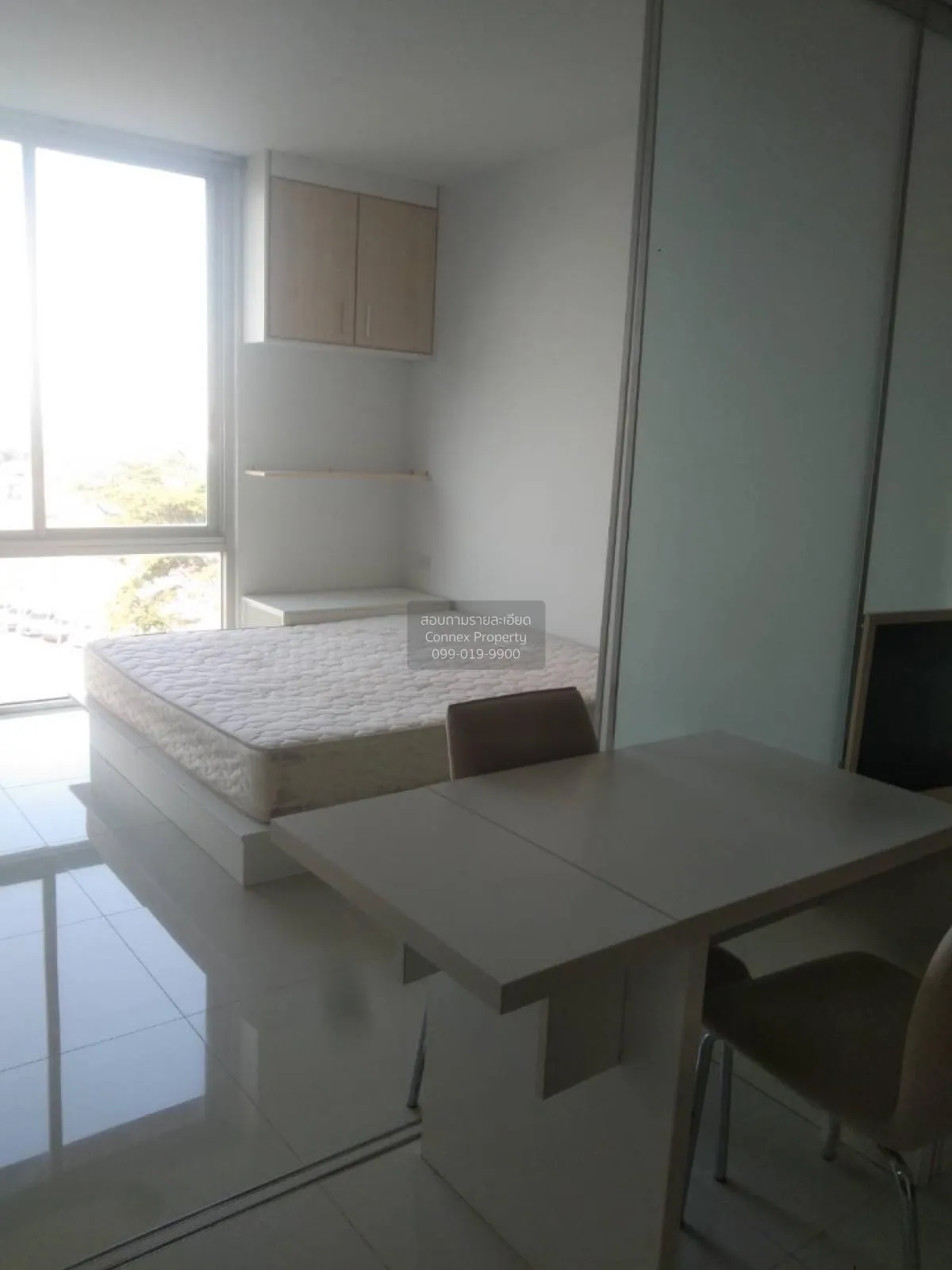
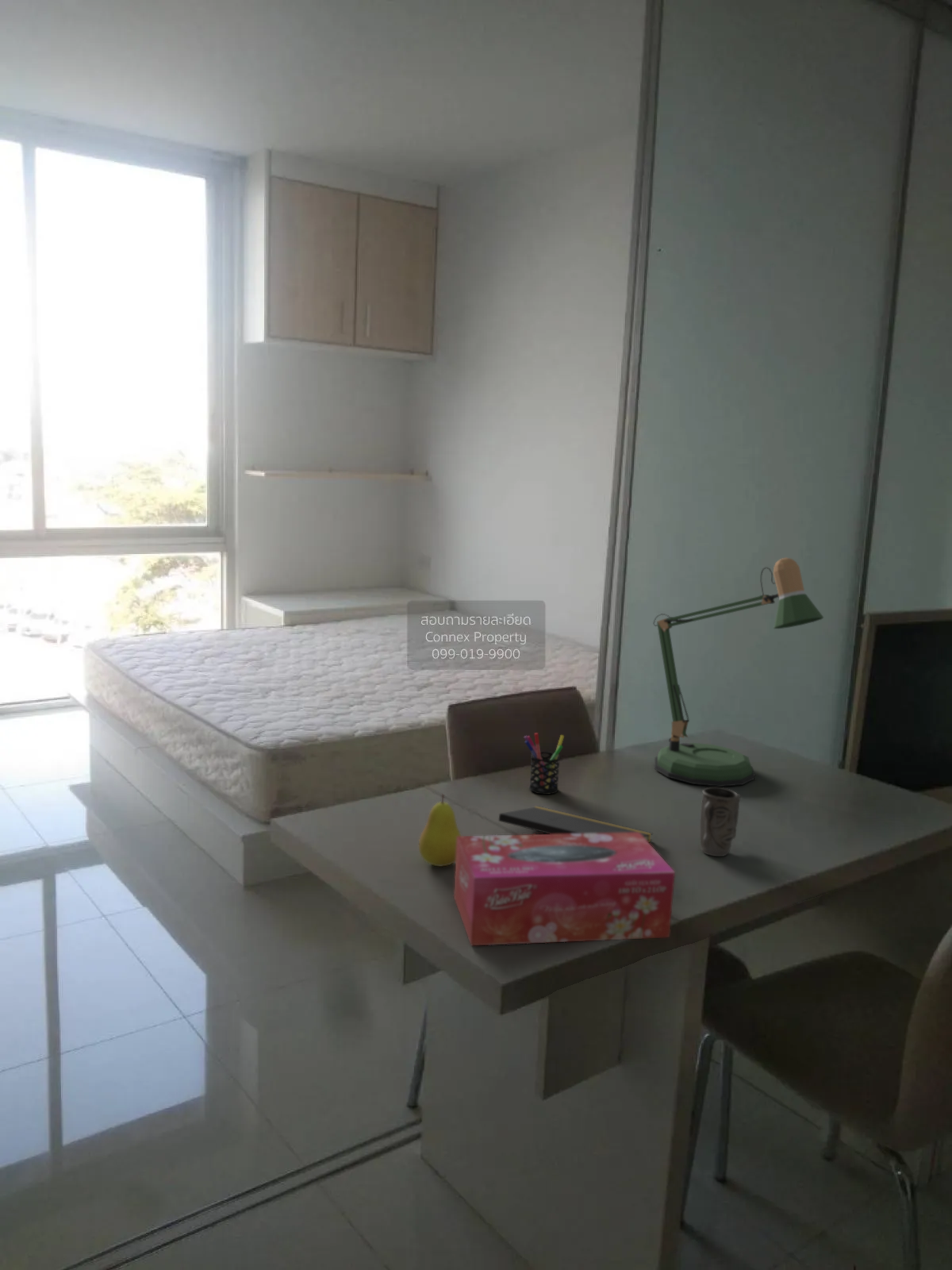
+ desk lamp [652,556,824,787]
+ fruit [418,793,462,867]
+ pen holder [523,732,565,795]
+ mug [699,787,742,857]
+ notepad [498,806,654,843]
+ tissue box [453,833,676,946]
